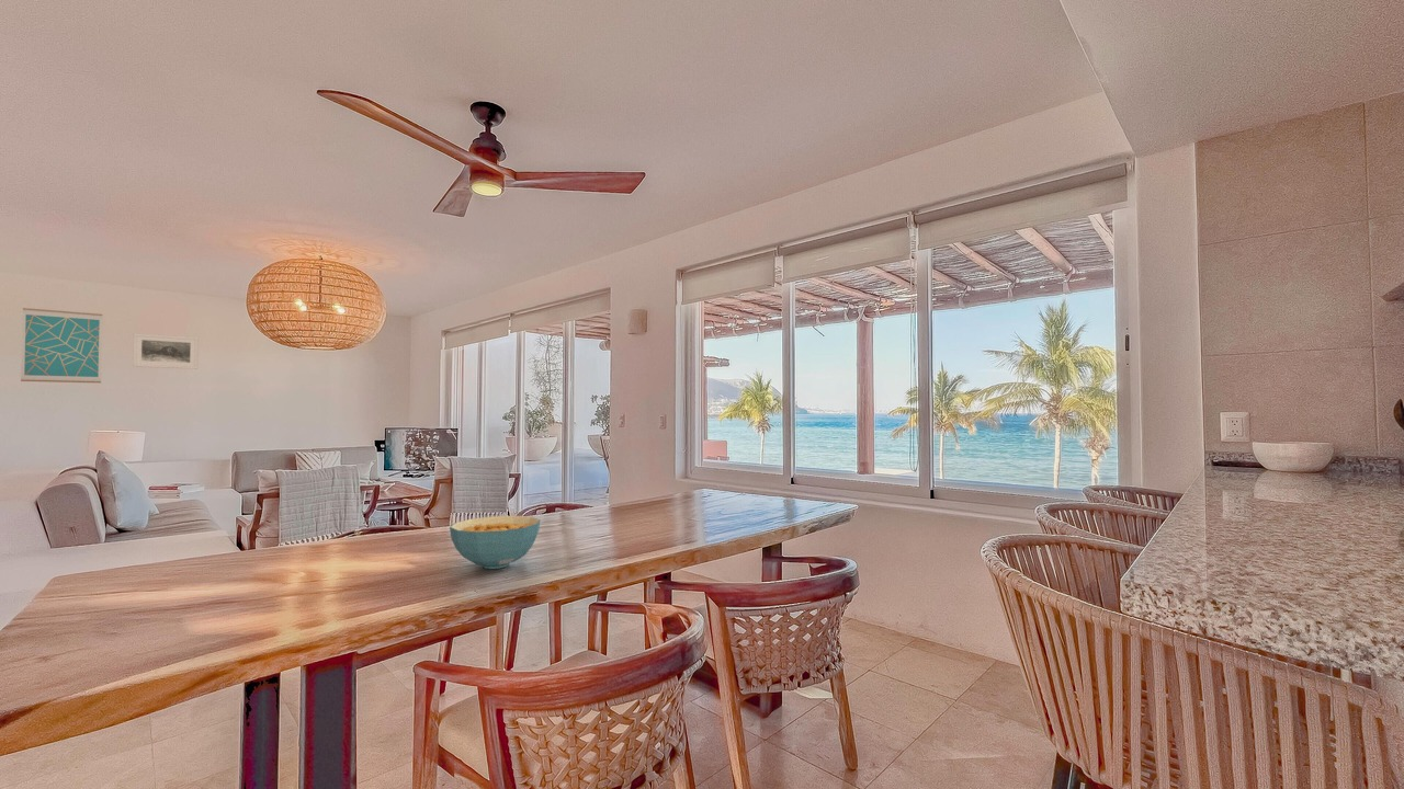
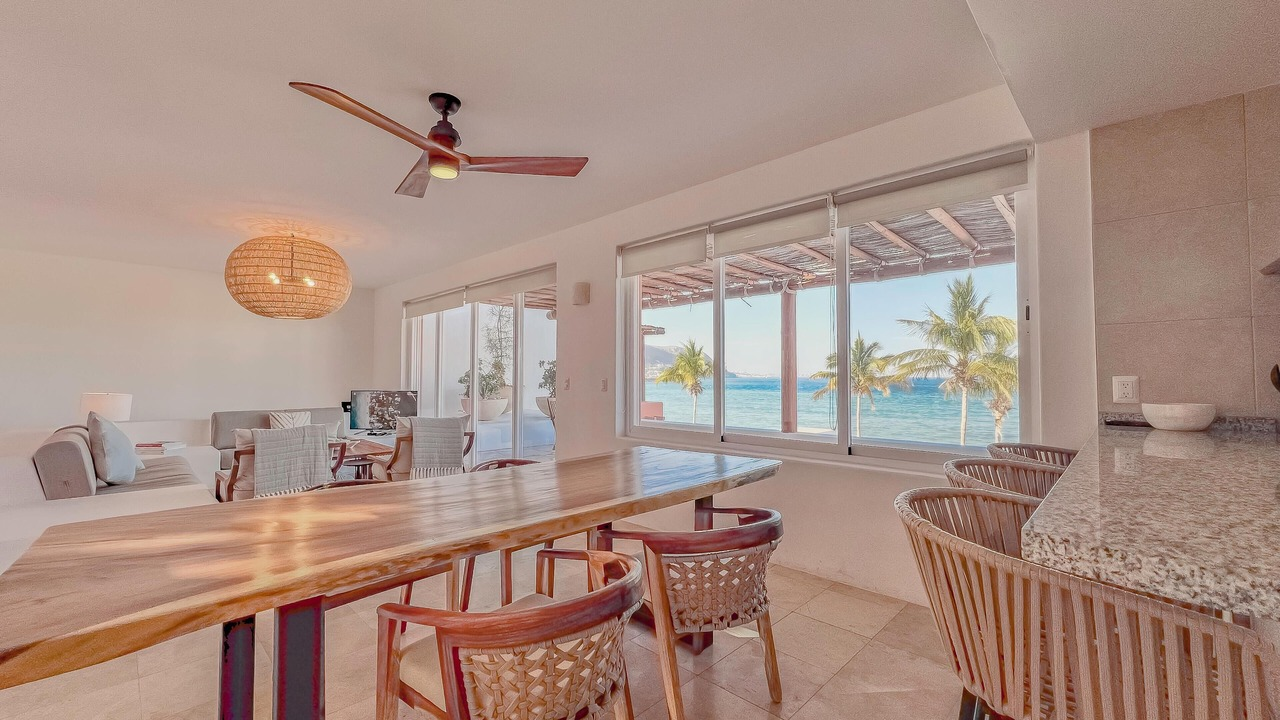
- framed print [132,332,200,370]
- wall art [20,307,103,384]
- cereal bowl [449,515,542,570]
